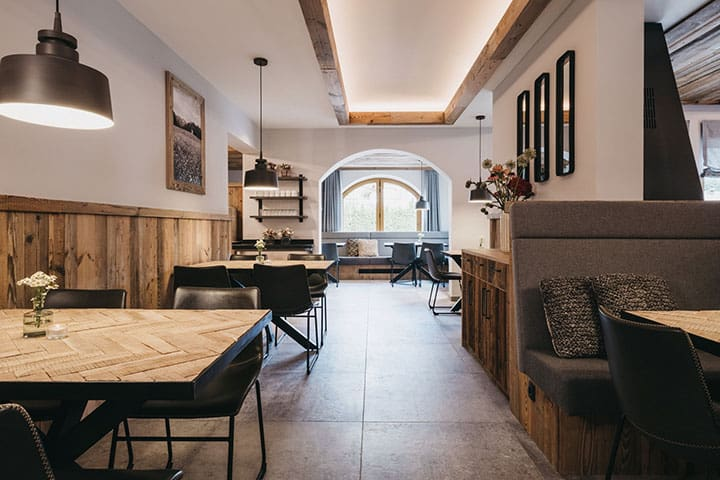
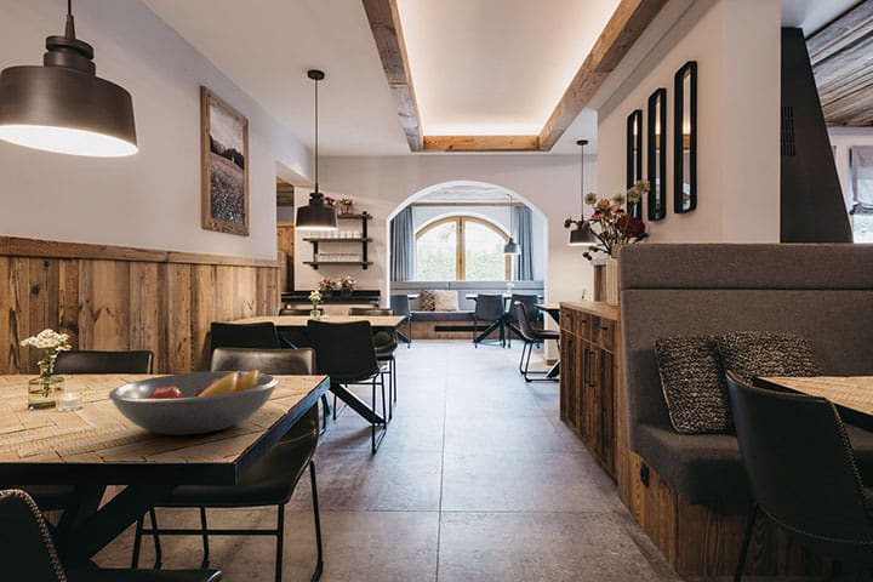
+ fruit bowl [108,366,280,436]
